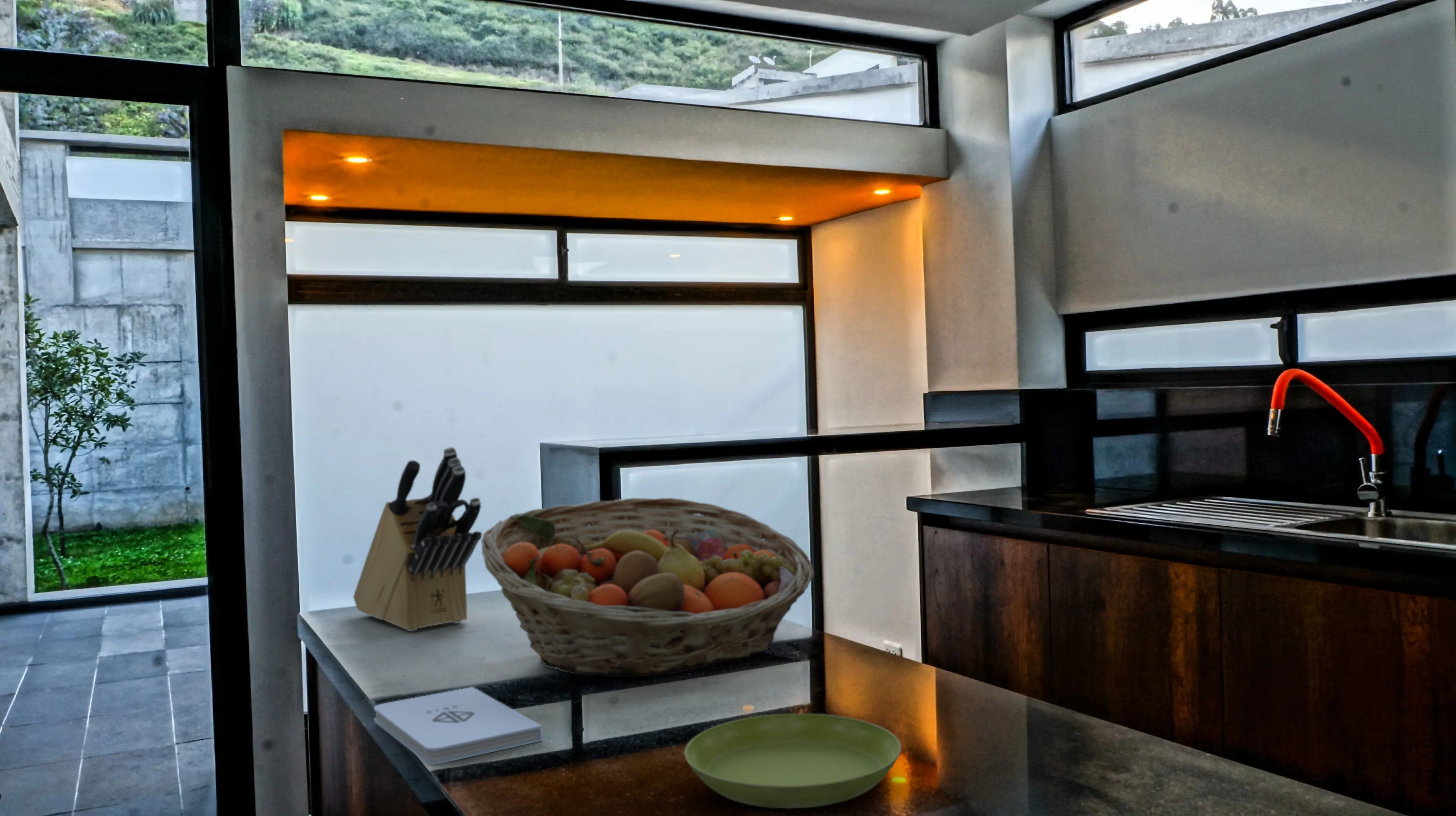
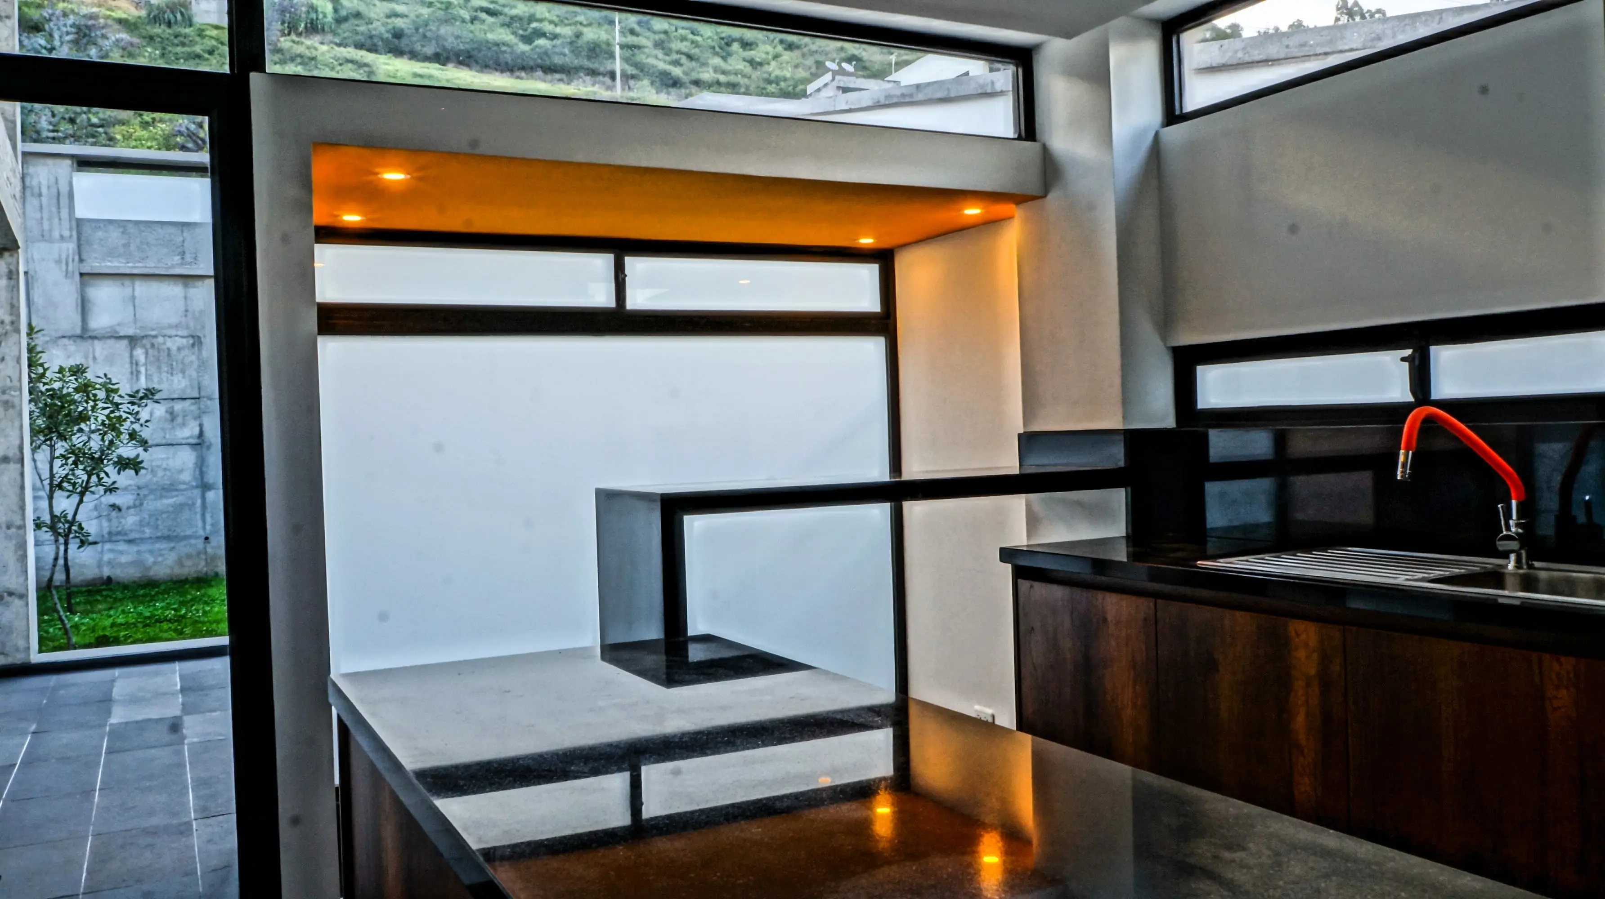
- knife block [353,447,482,632]
- saucer [684,713,901,809]
- fruit basket [481,497,815,677]
- notepad [373,686,543,765]
